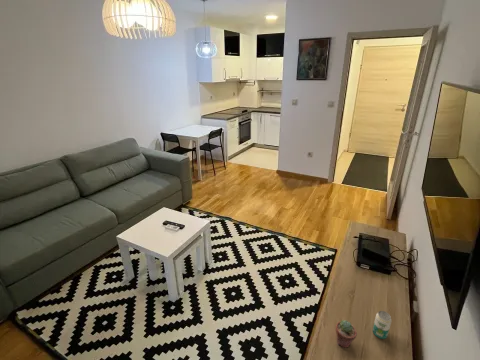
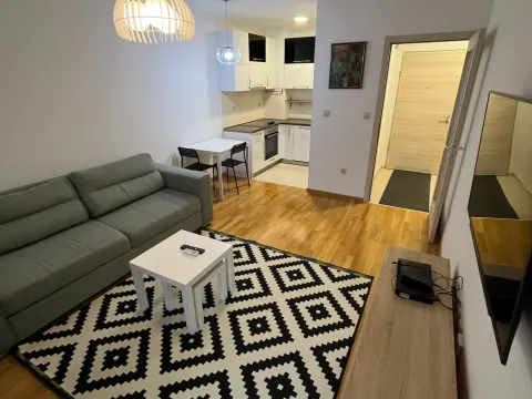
- potted succulent [335,319,358,349]
- beverage can [372,310,392,340]
